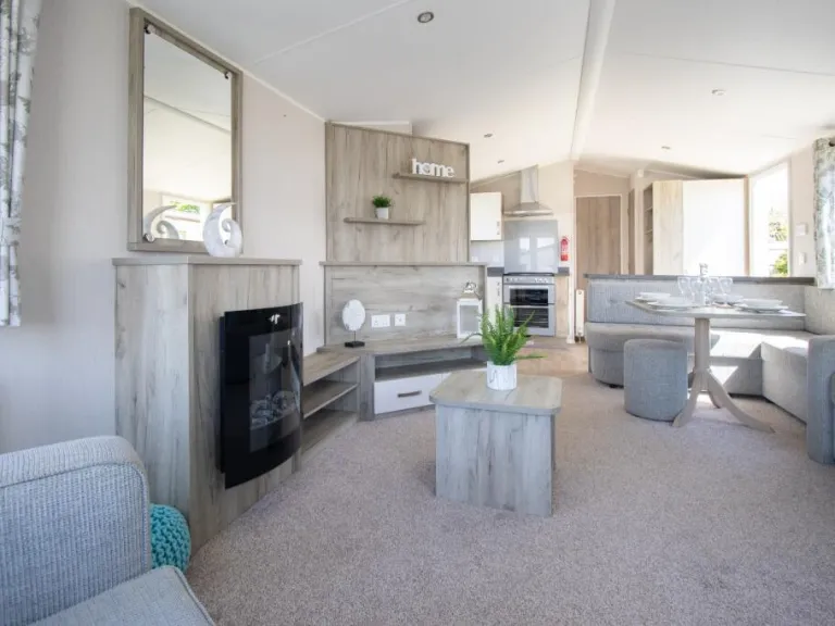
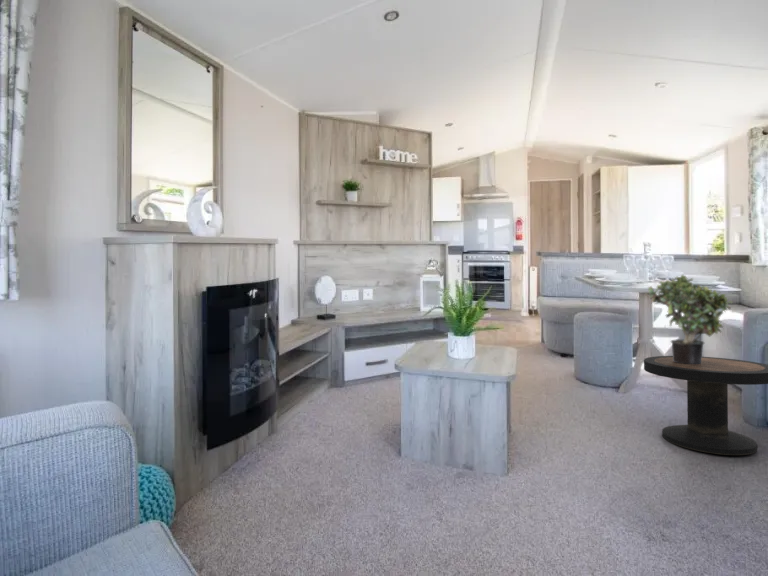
+ side table [643,355,768,456]
+ potted plant [644,274,734,364]
